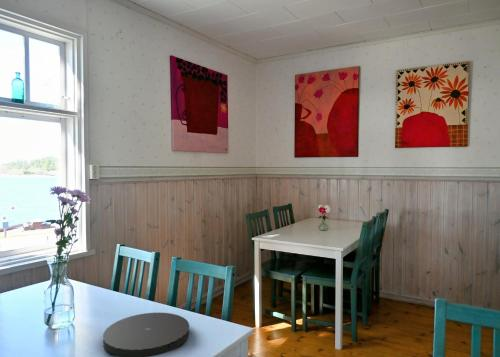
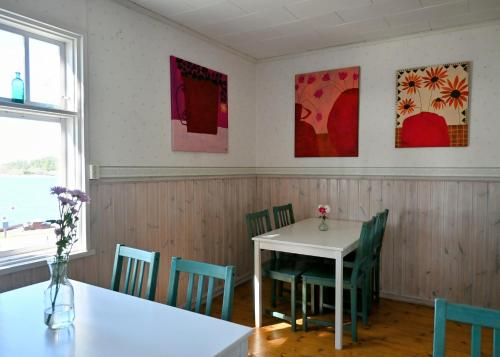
- plate [102,312,190,357]
